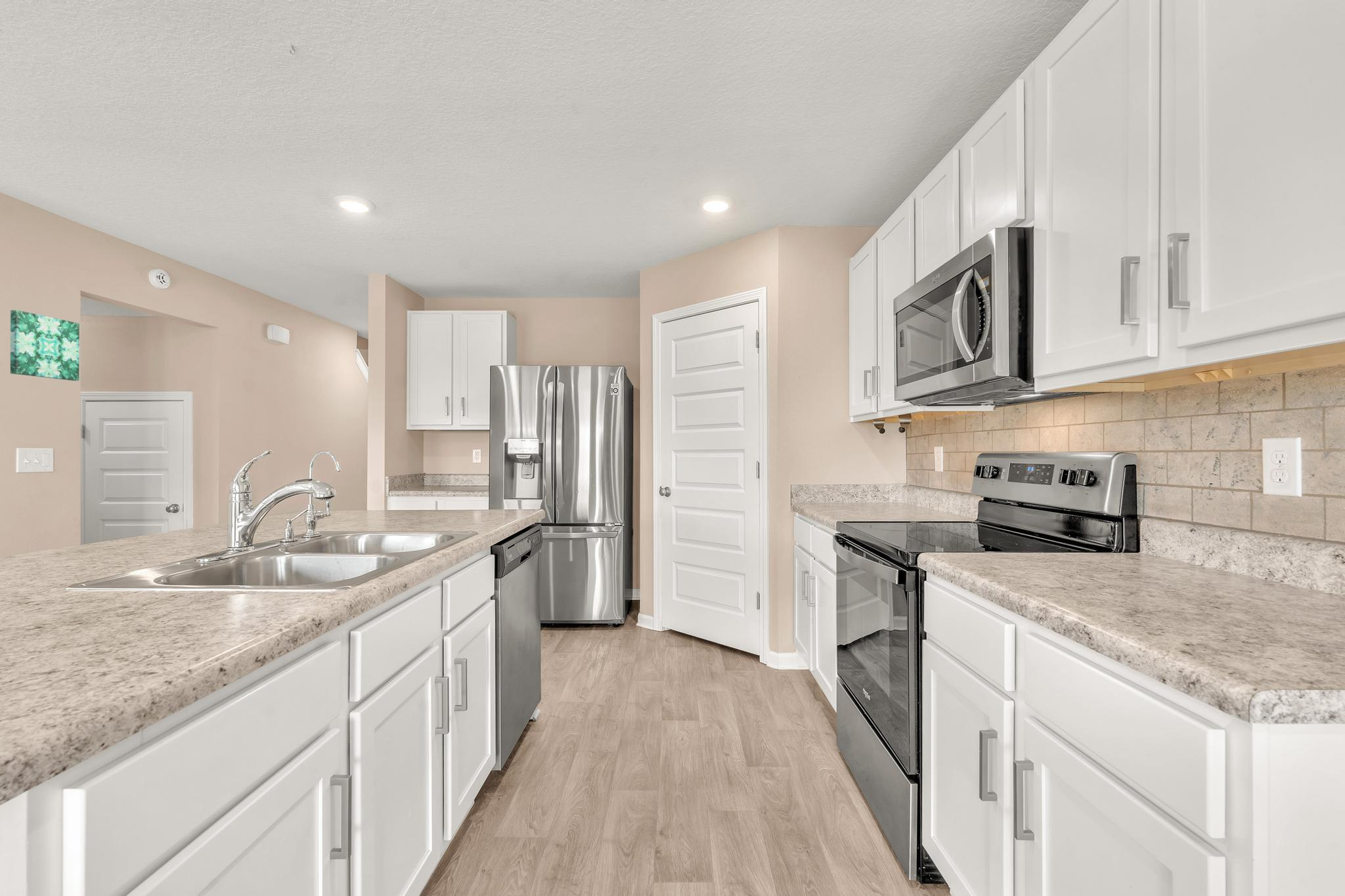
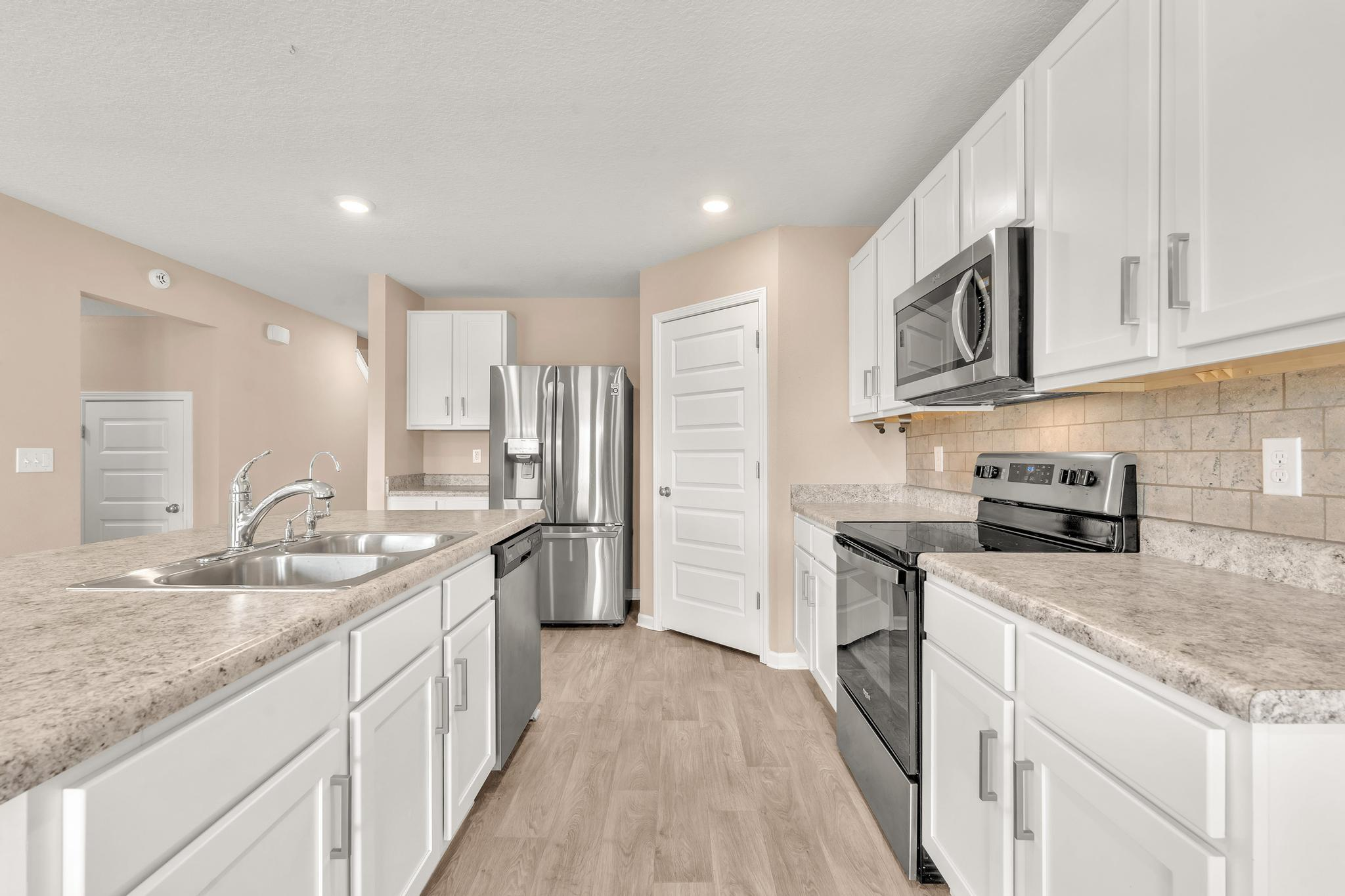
- wall art [10,310,80,381]
